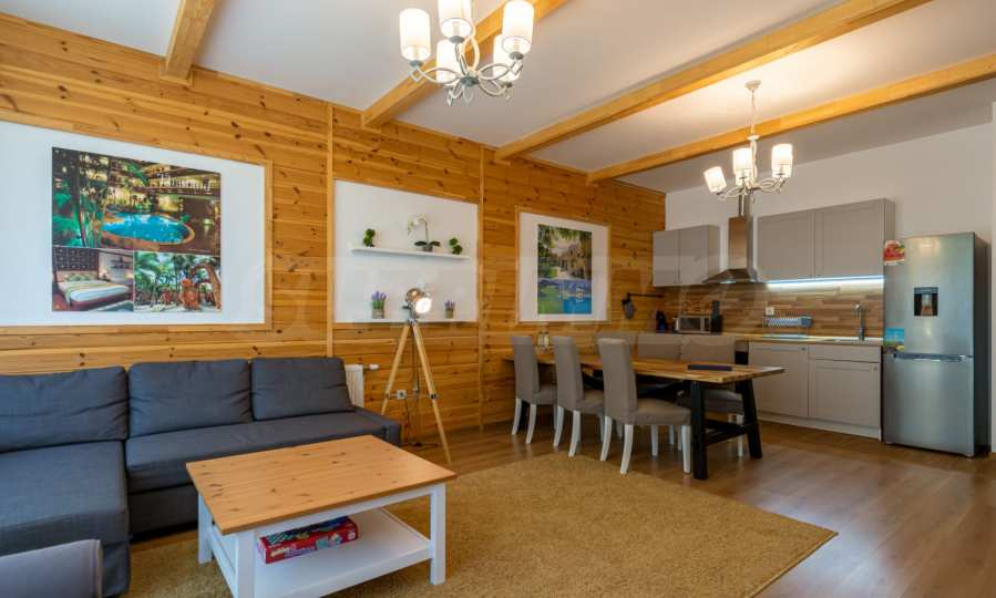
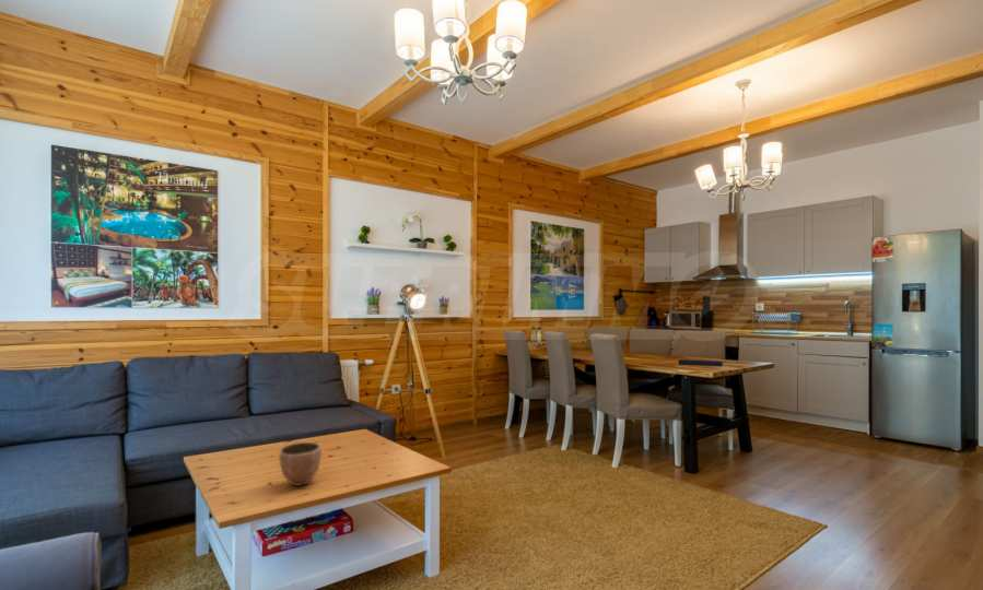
+ decorative bowl [278,441,323,487]
